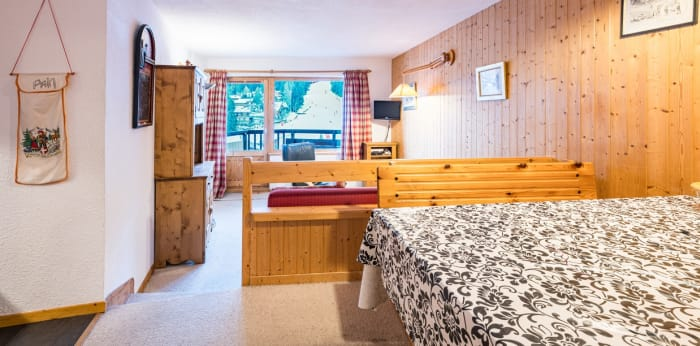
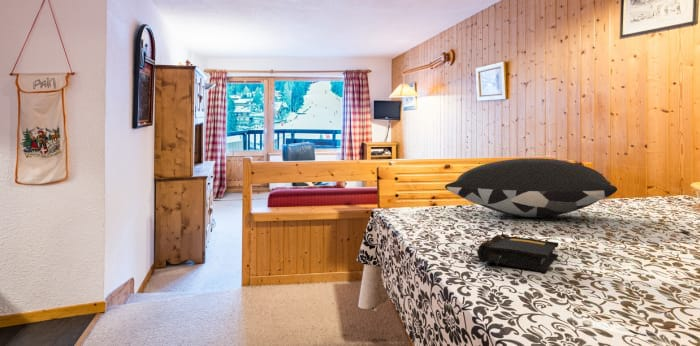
+ pillow [444,157,618,218]
+ book [476,233,559,273]
